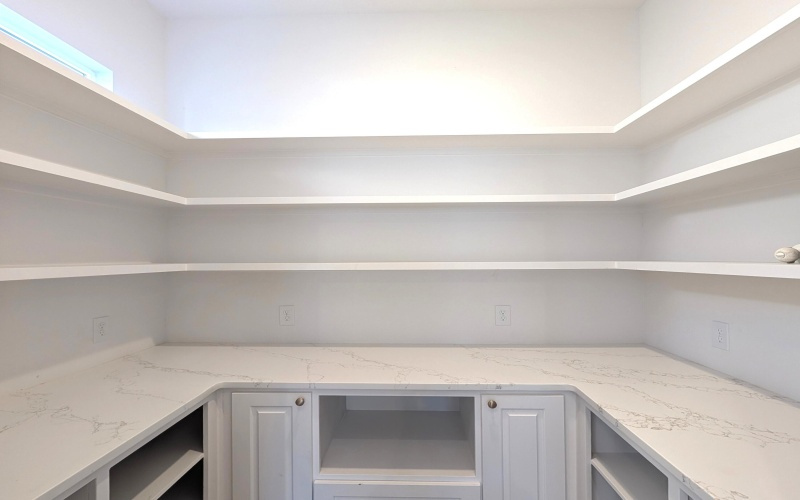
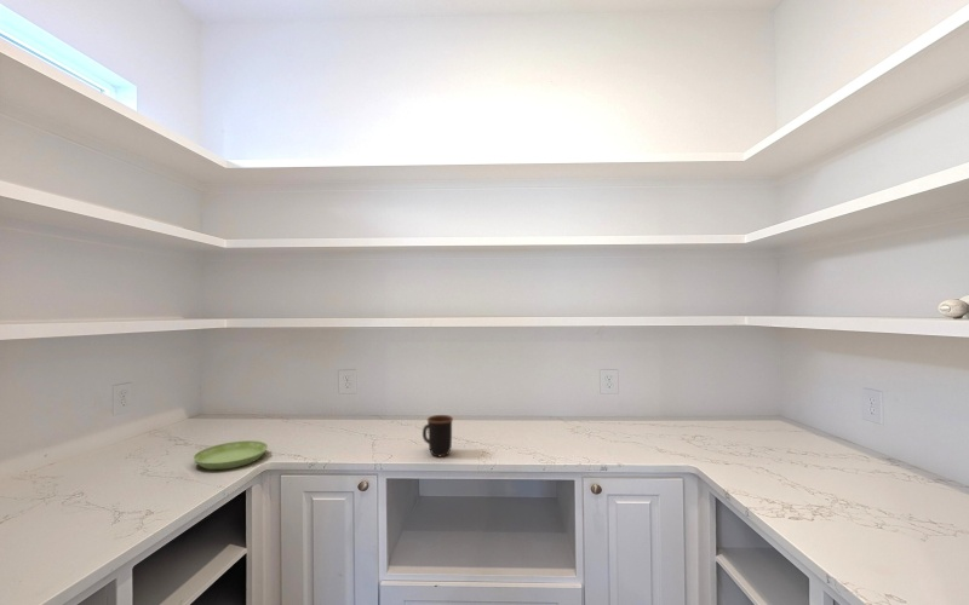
+ mug [422,414,454,457]
+ saucer [191,439,269,471]
